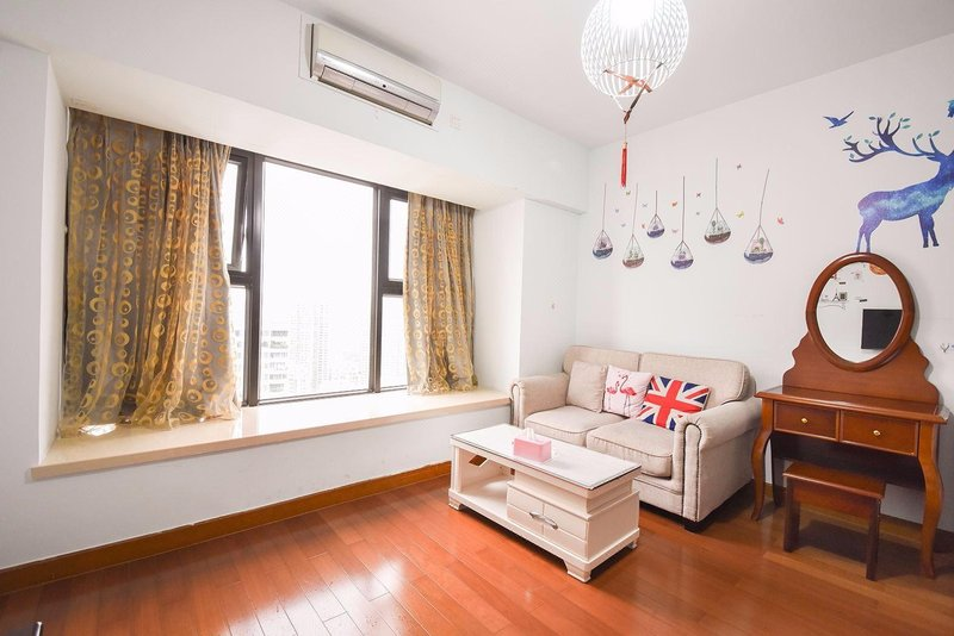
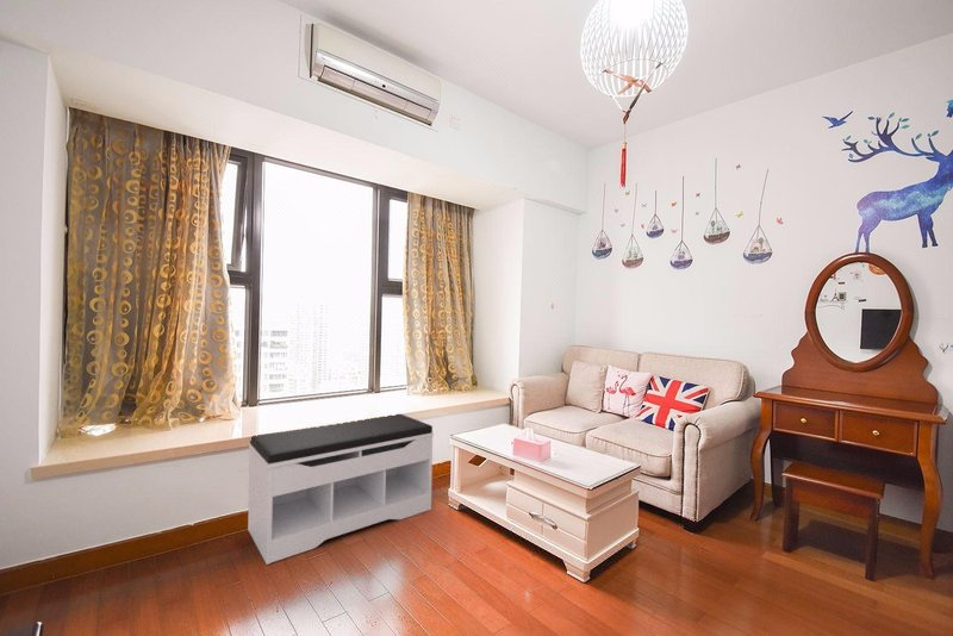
+ bench [247,413,435,566]
